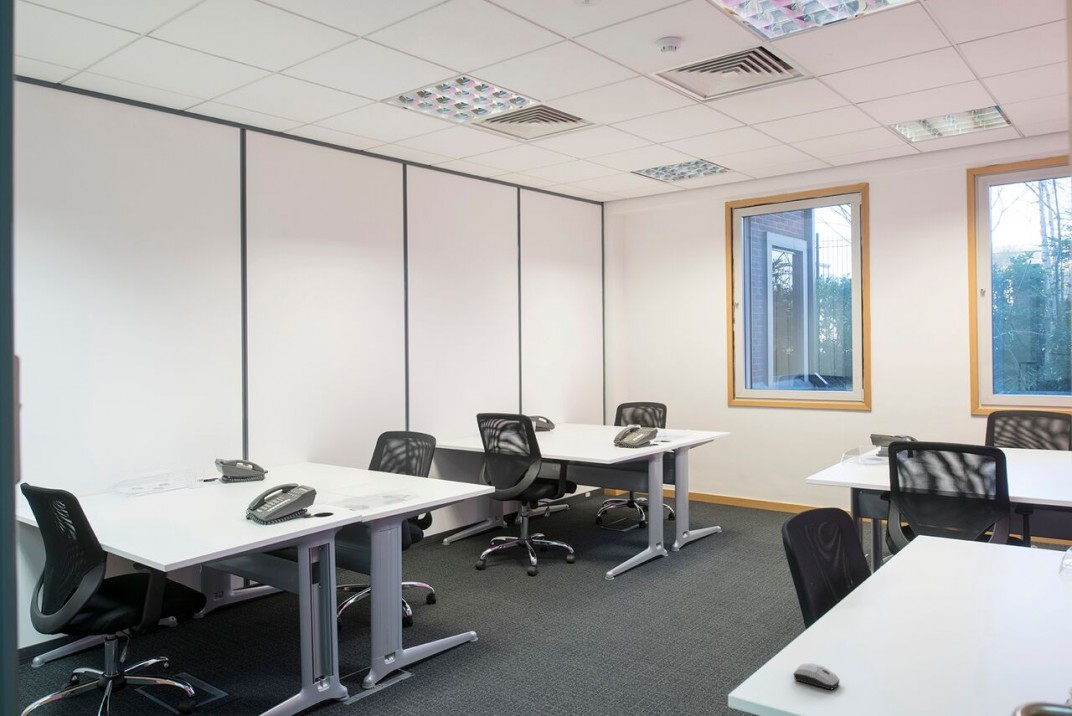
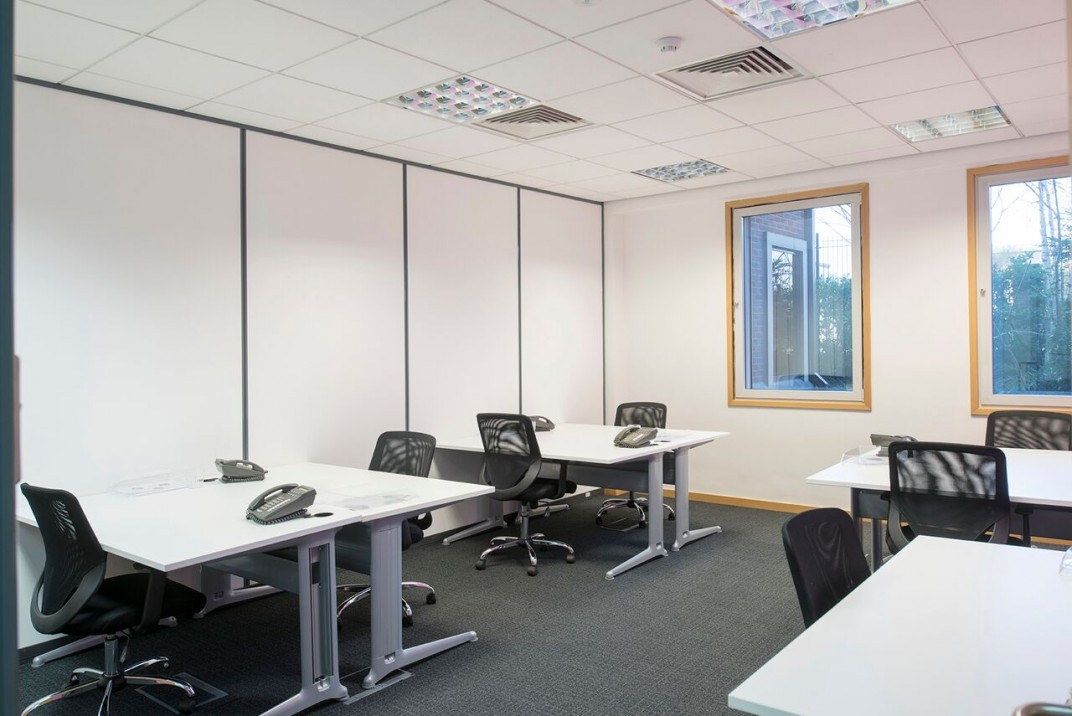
- computer mouse [792,662,841,690]
